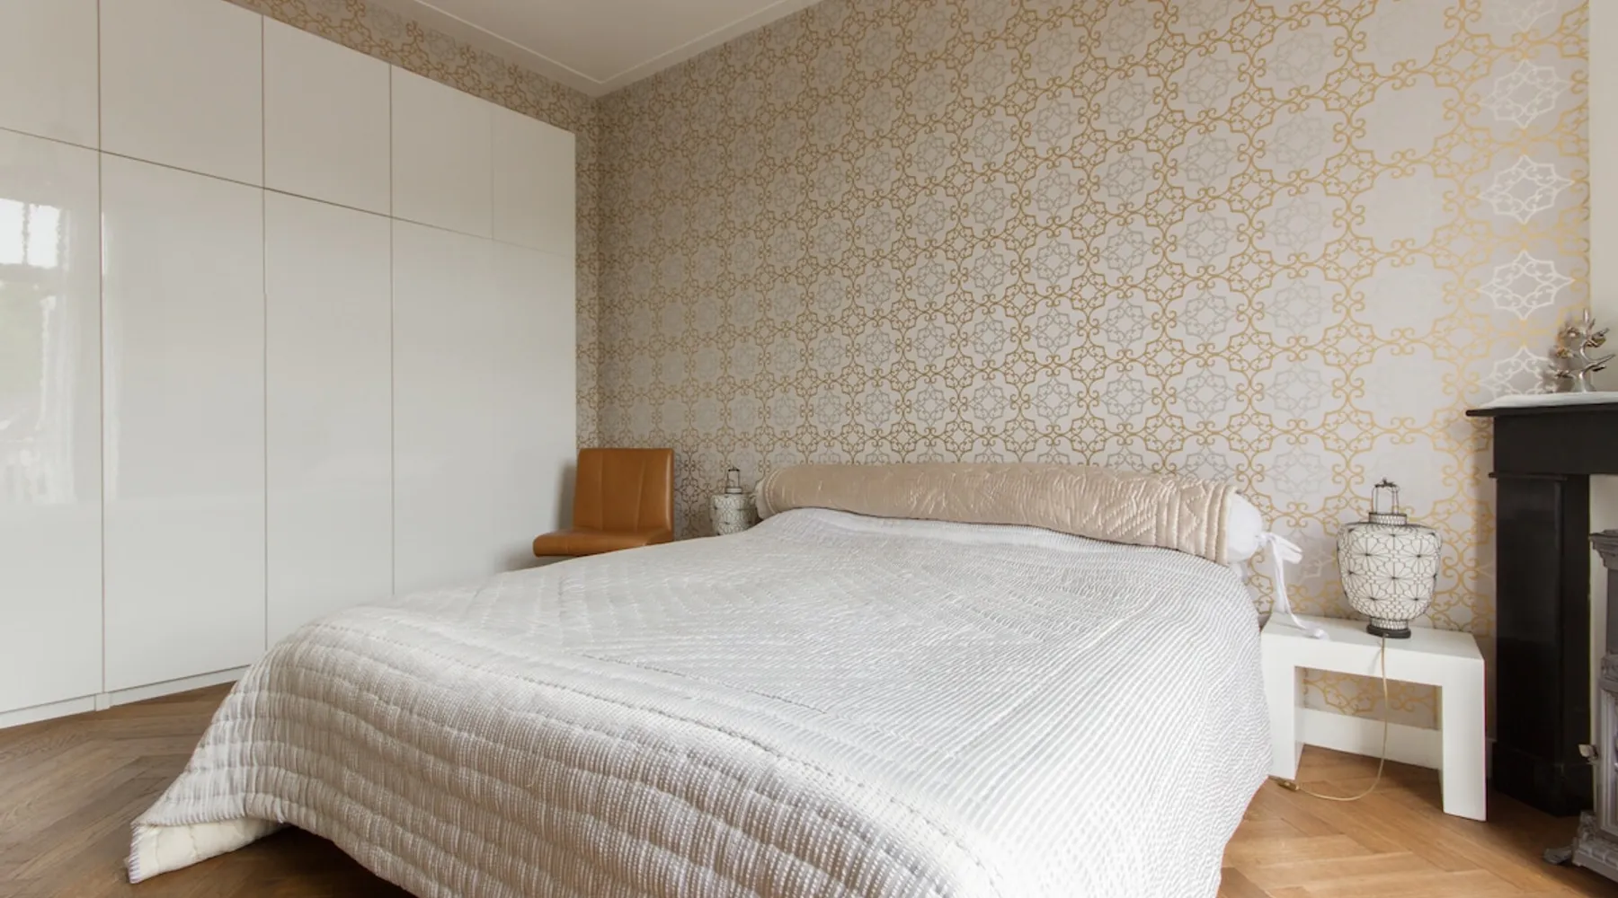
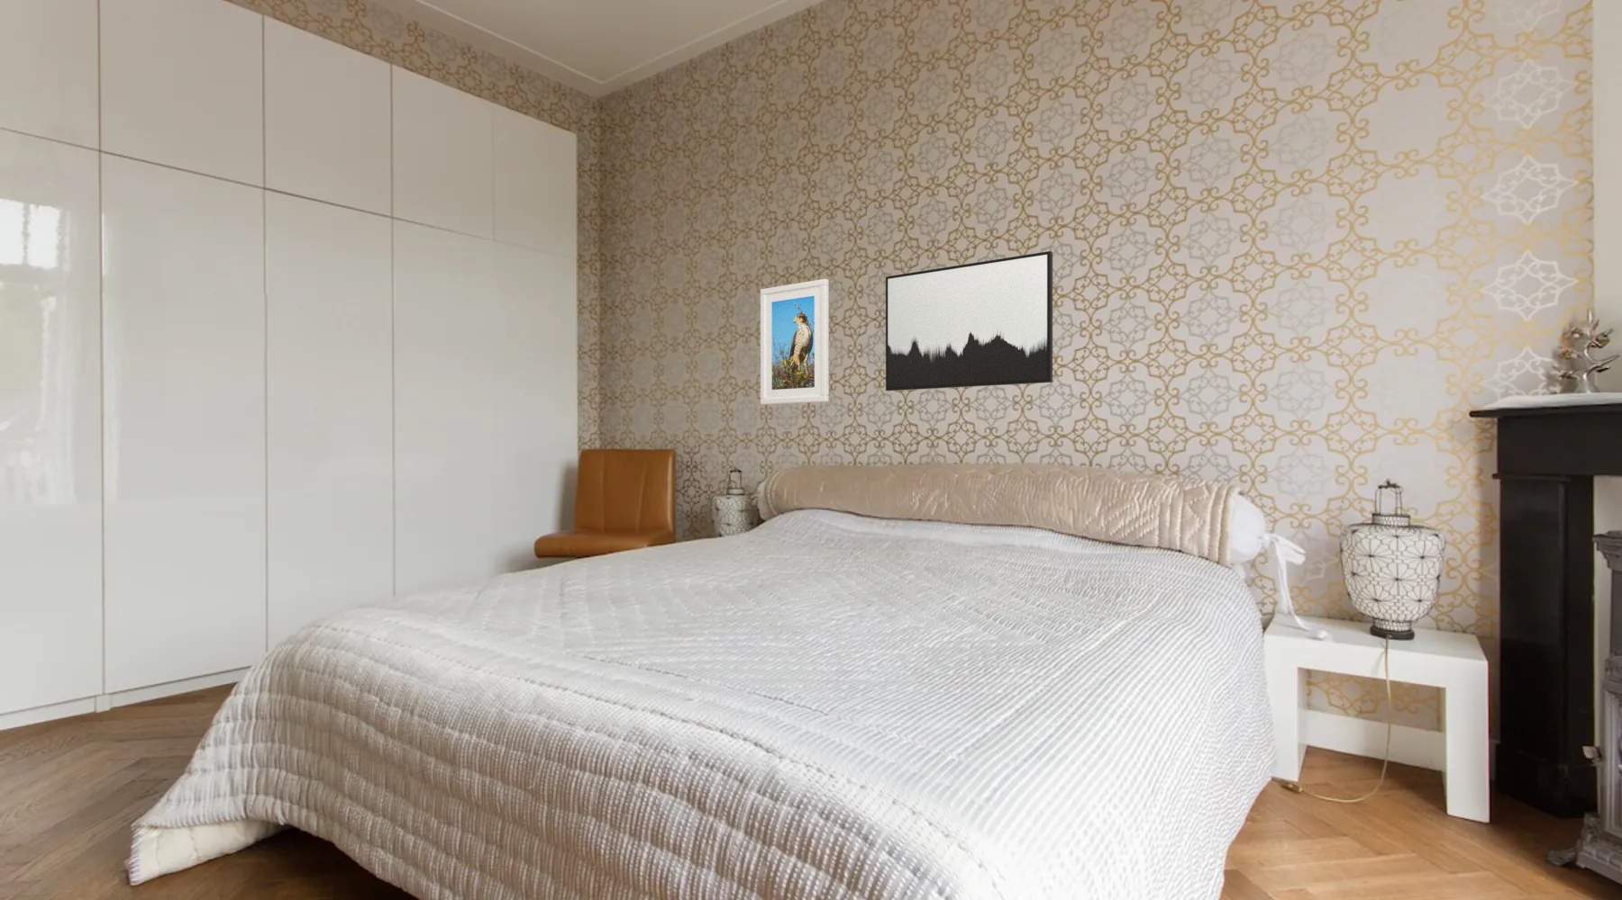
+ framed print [760,278,830,405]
+ wall art [885,250,1053,391]
